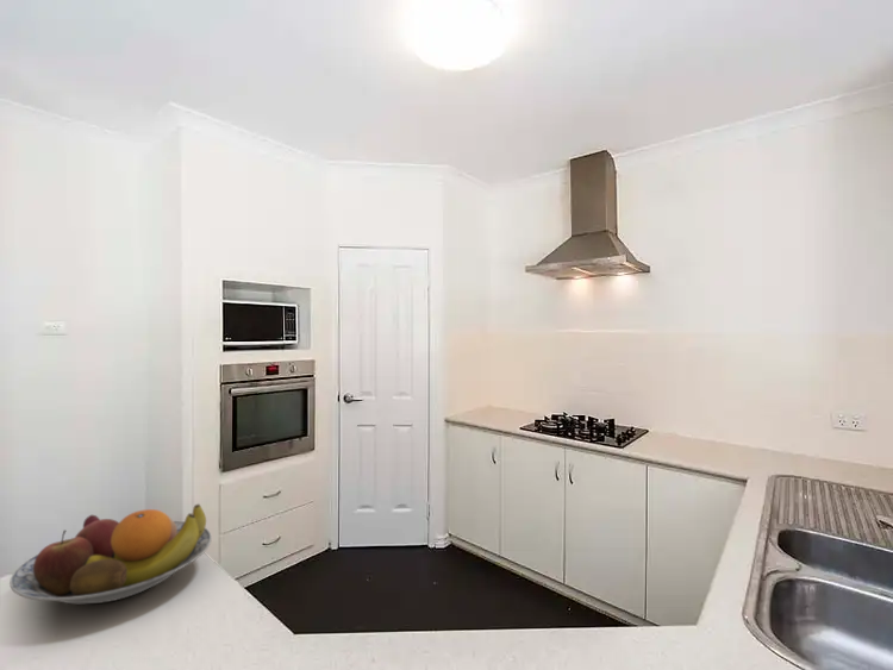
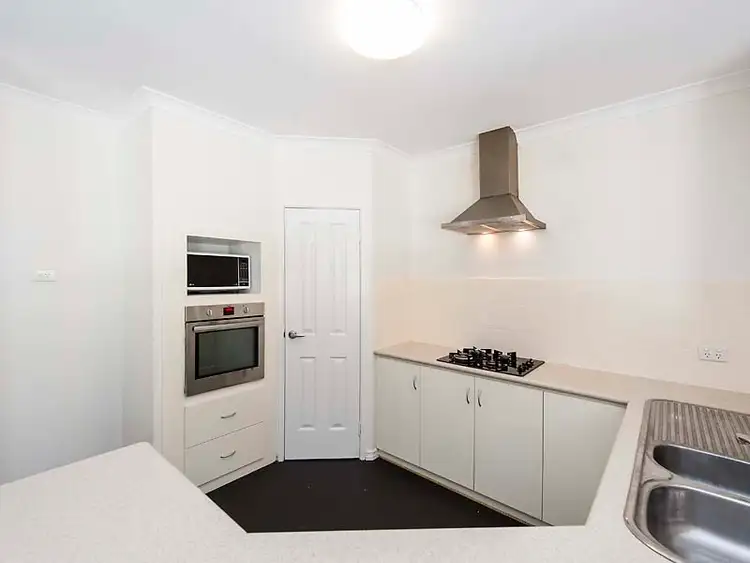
- fruit bowl [8,502,213,605]
